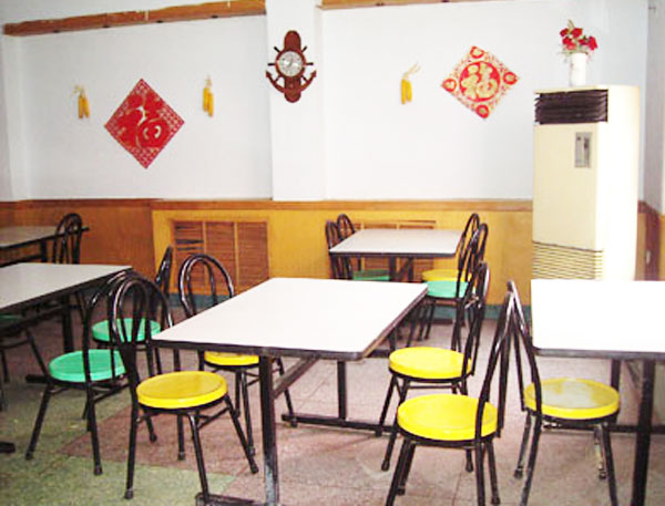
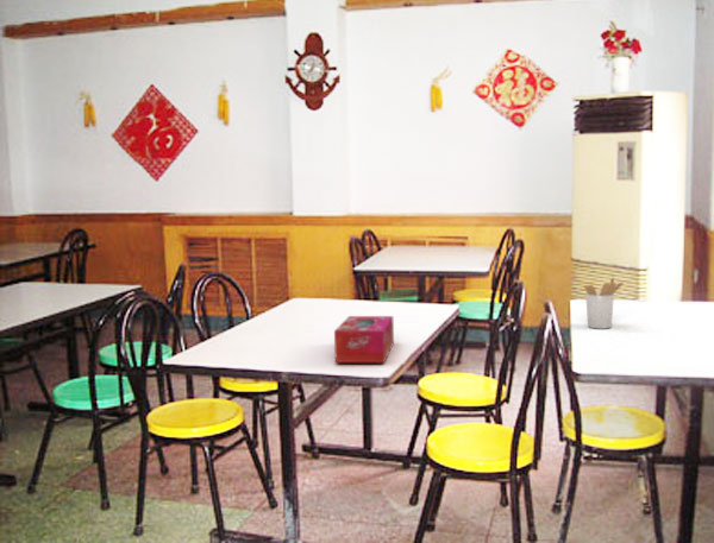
+ tissue box [333,315,395,364]
+ utensil holder [583,276,625,330]
